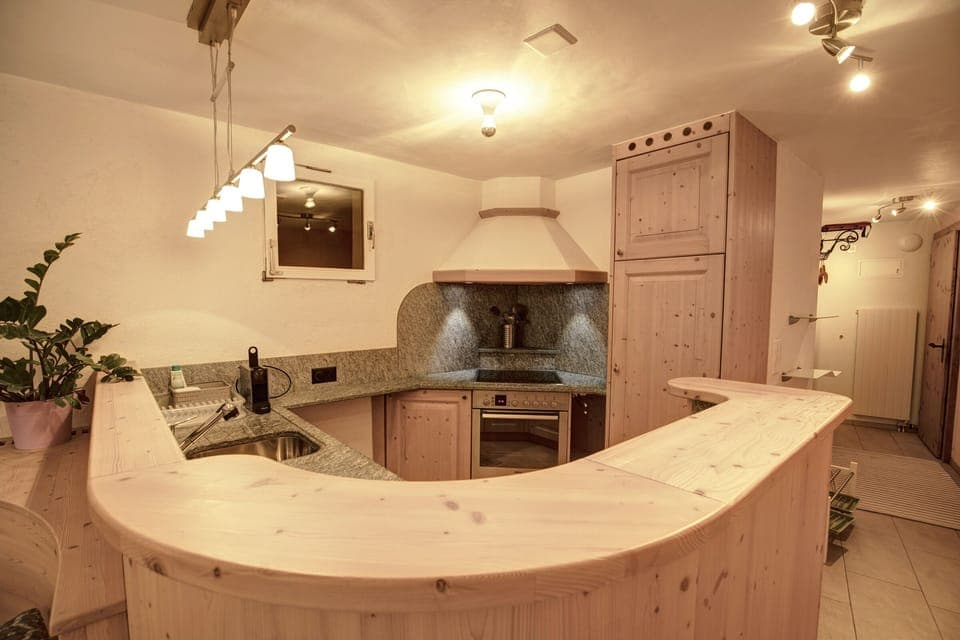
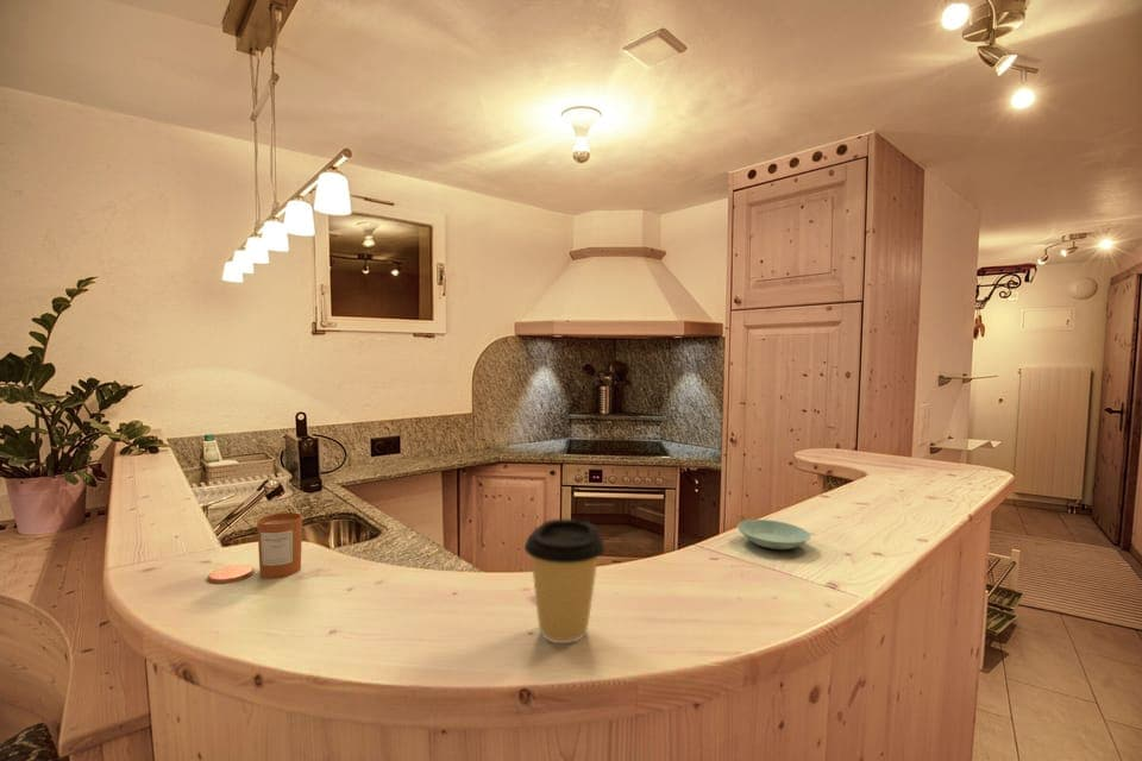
+ coffee cup [523,518,605,644]
+ saucer [736,518,811,551]
+ candle [206,511,303,585]
